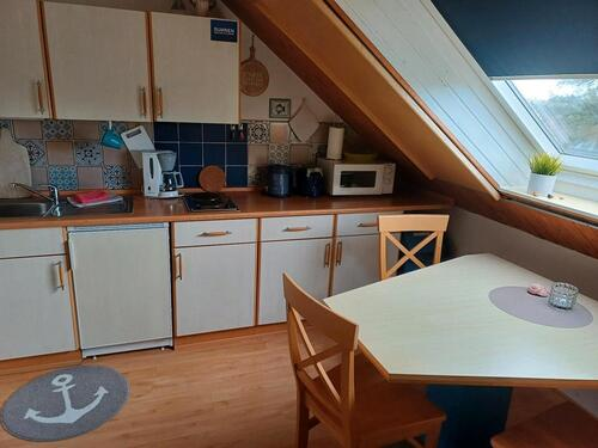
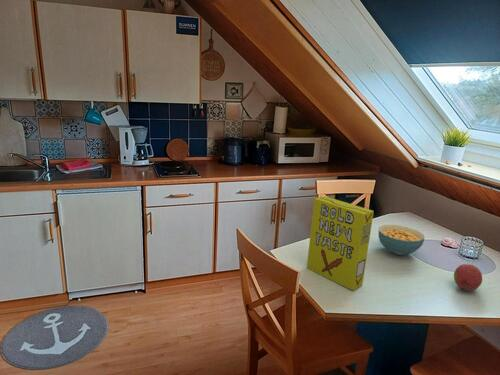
+ cereal bowl [377,224,426,256]
+ fruit [453,263,483,292]
+ cereal box [306,195,375,291]
